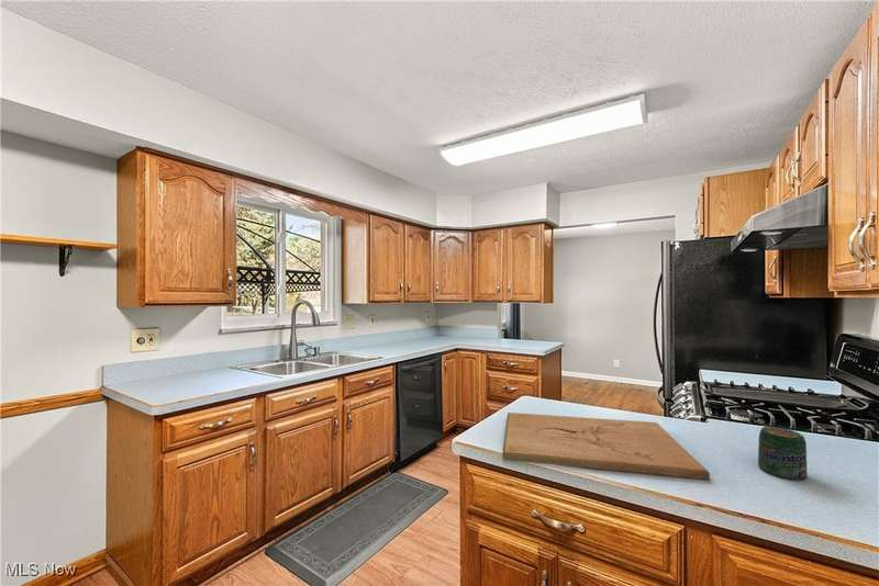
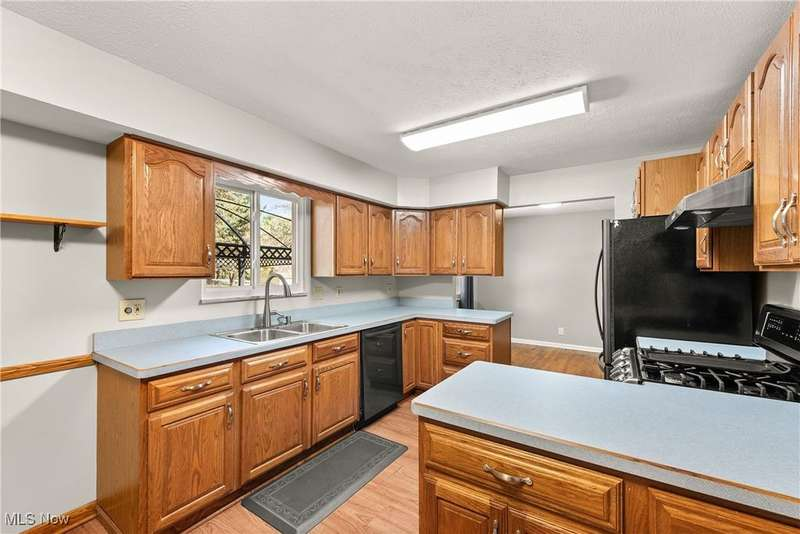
- cutting board [501,412,712,481]
- jar [757,426,809,481]
